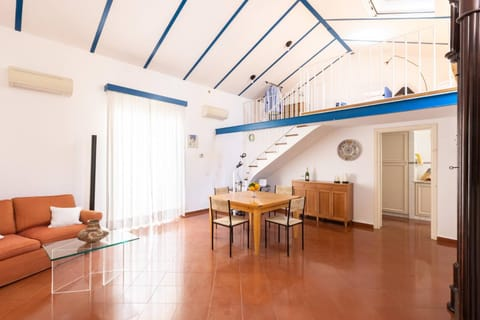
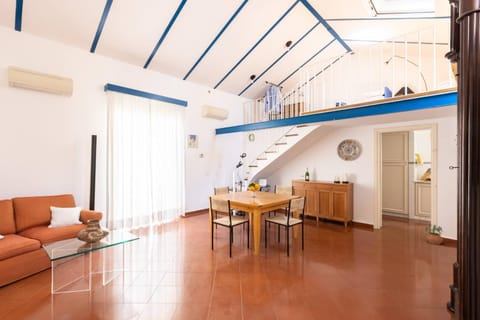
+ potted plant [424,223,444,245]
